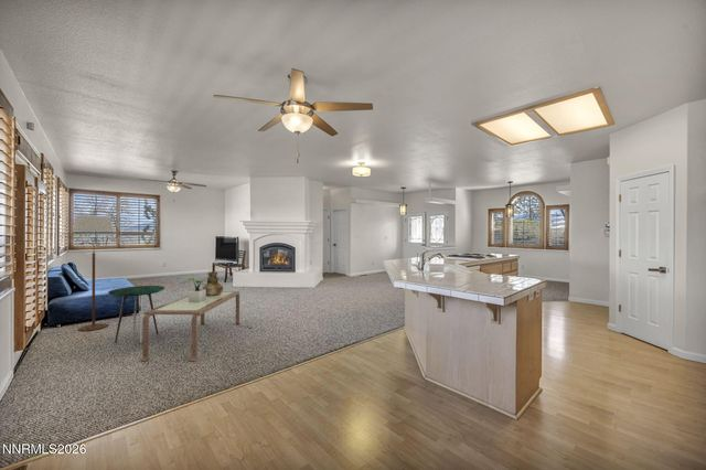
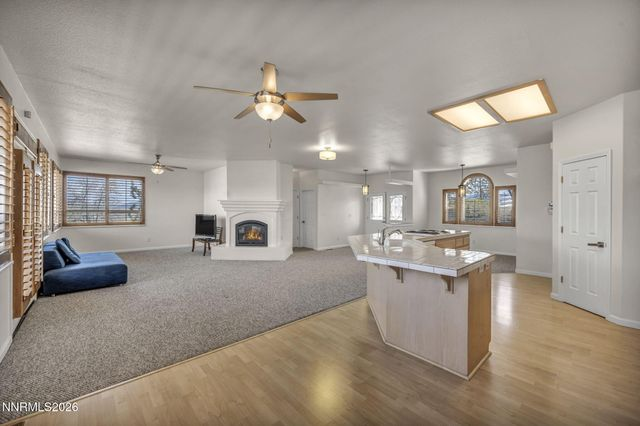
- vessel [202,270,224,296]
- side table [107,285,165,343]
- coffee table [140,290,240,362]
- floor lamp [72,210,119,332]
- potted plant [182,276,215,302]
